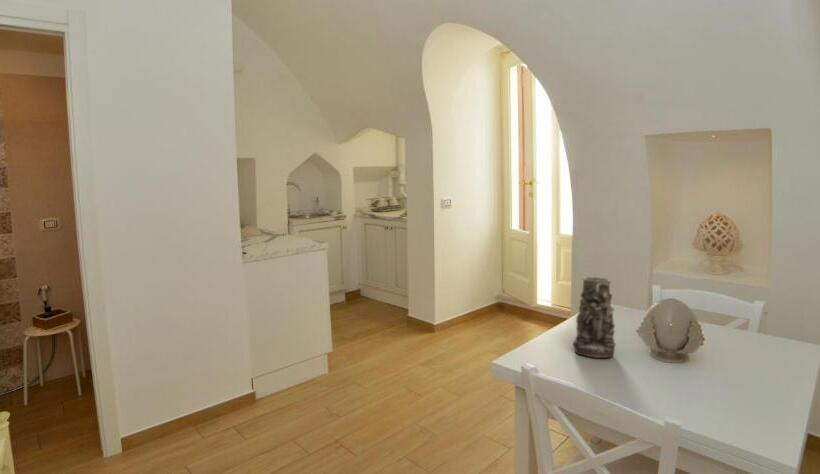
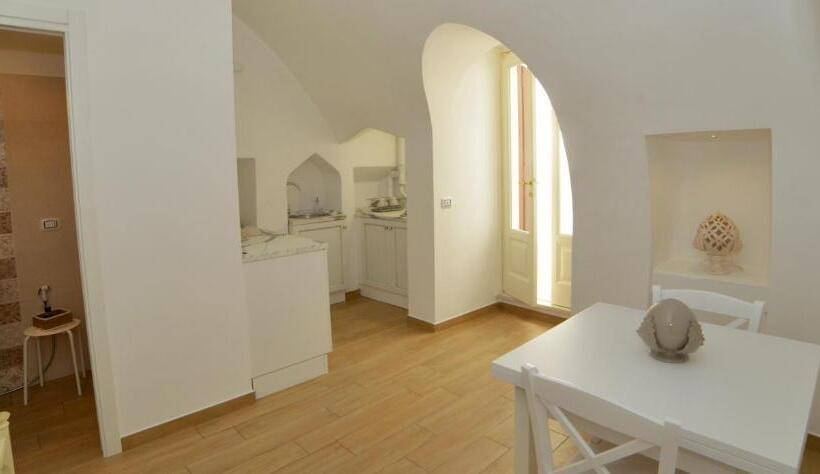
- vase [572,276,617,359]
